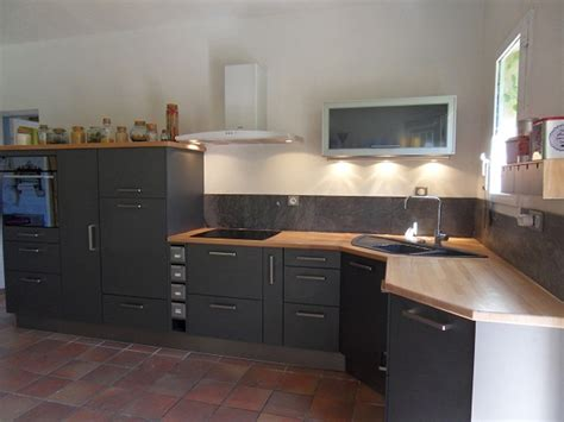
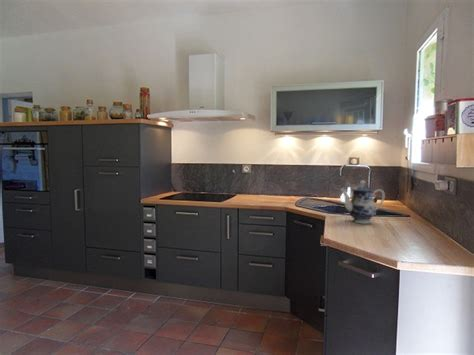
+ teapot [339,179,386,225]
